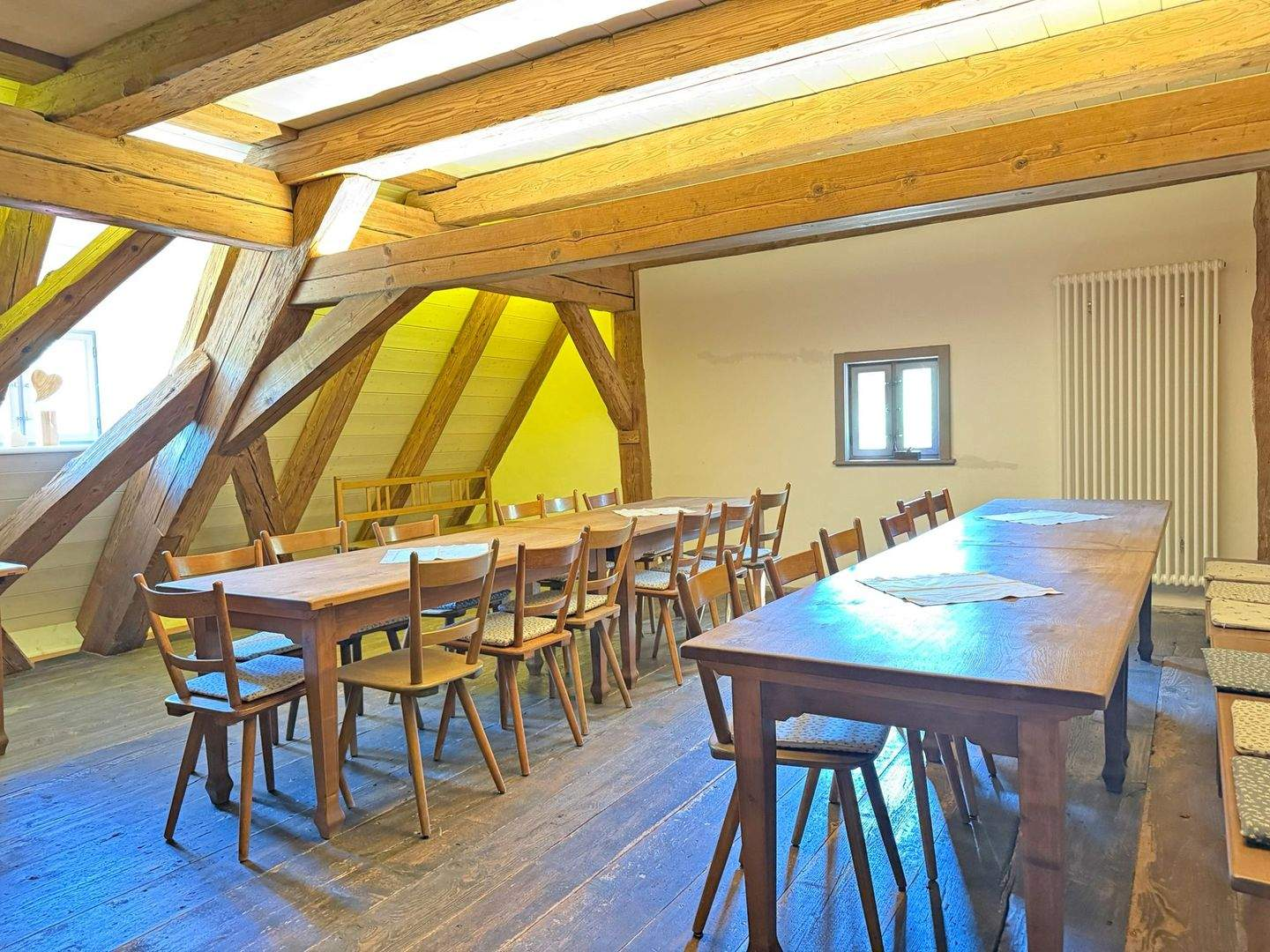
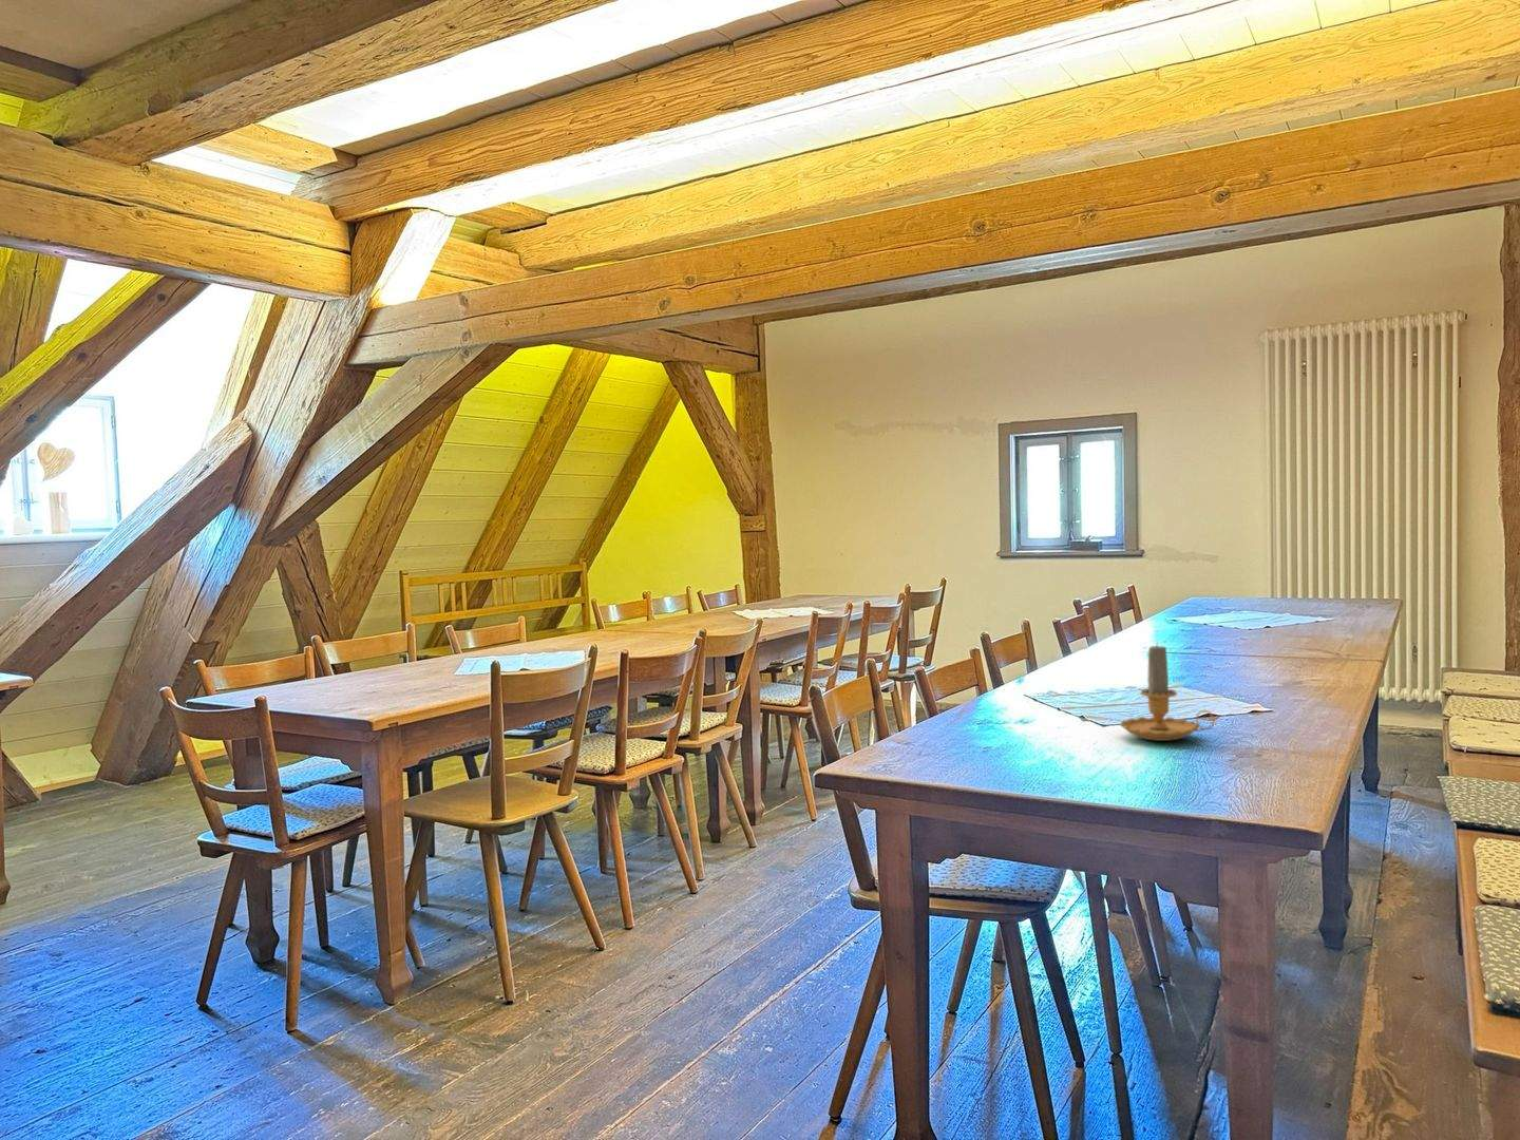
+ candle [1119,641,1216,742]
